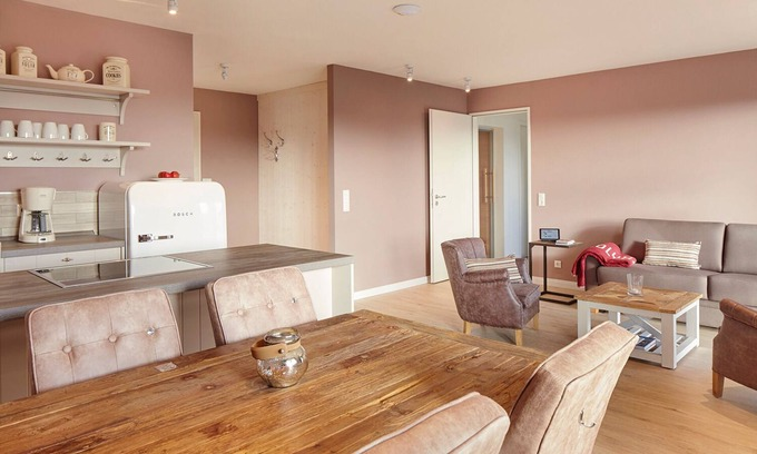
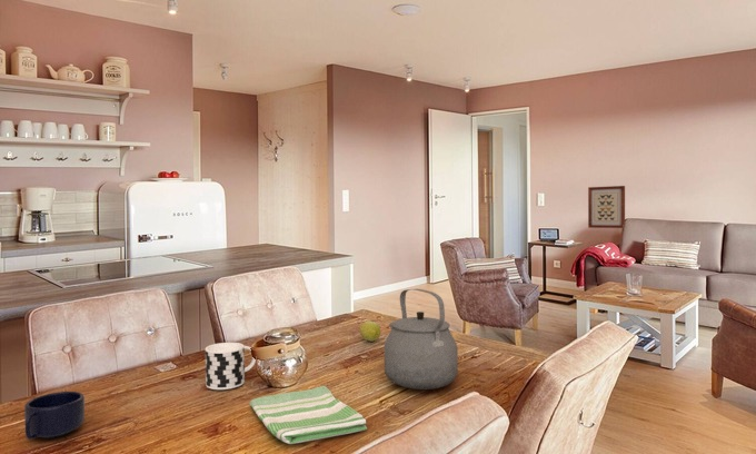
+ tea kettle [384,288,459,391]
+ fruit [359,320,381,343]
+ cup [205,342,257,391]
+ dish towel [248,385,368,445]
+ mug [23,391,86,441]
+ wall art [587,185,626,229]
